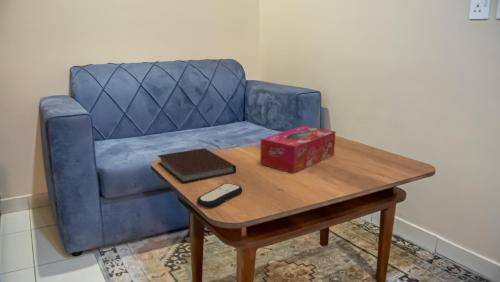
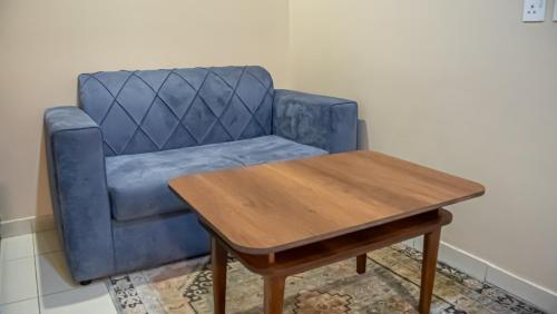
- notebook [156,147,237,184]
- tissue box [259,125,337,174]
- remote control [196,182,243,209]
